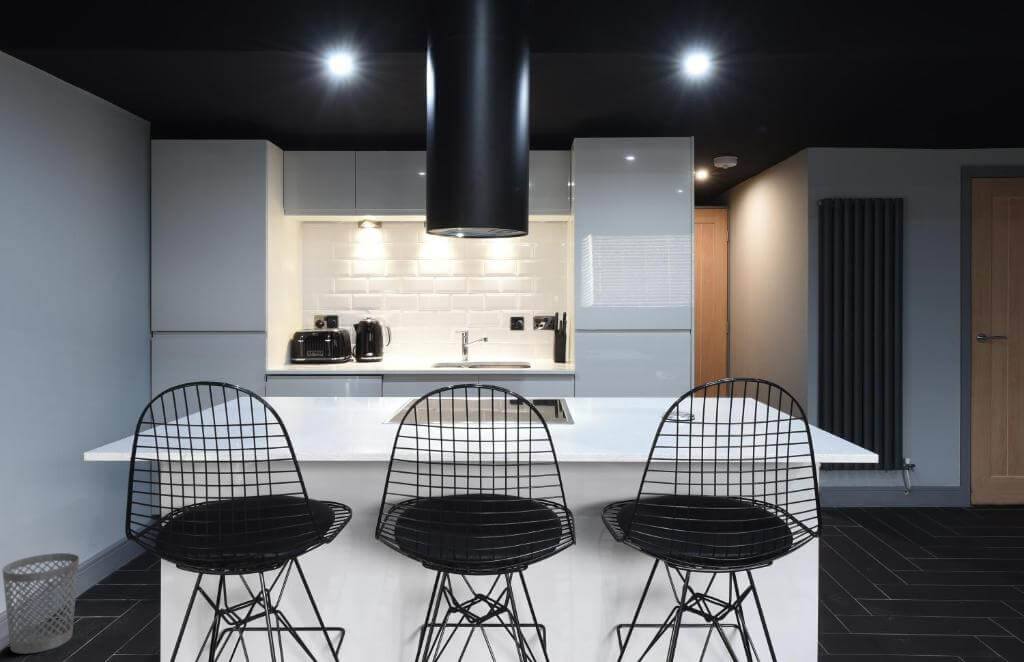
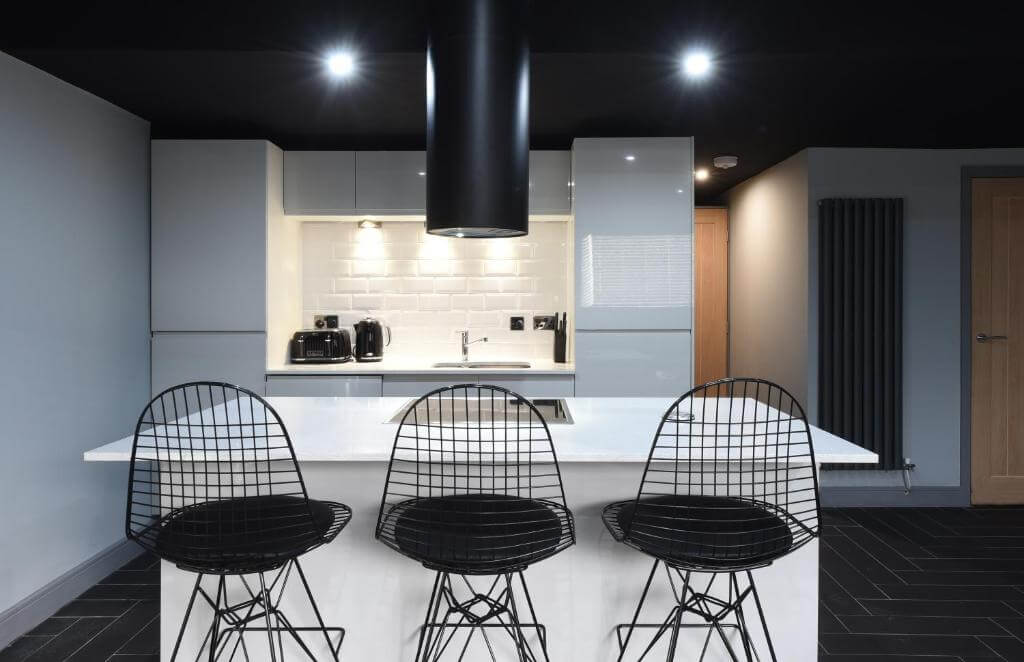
- wastebasket [1,552,80,655]
